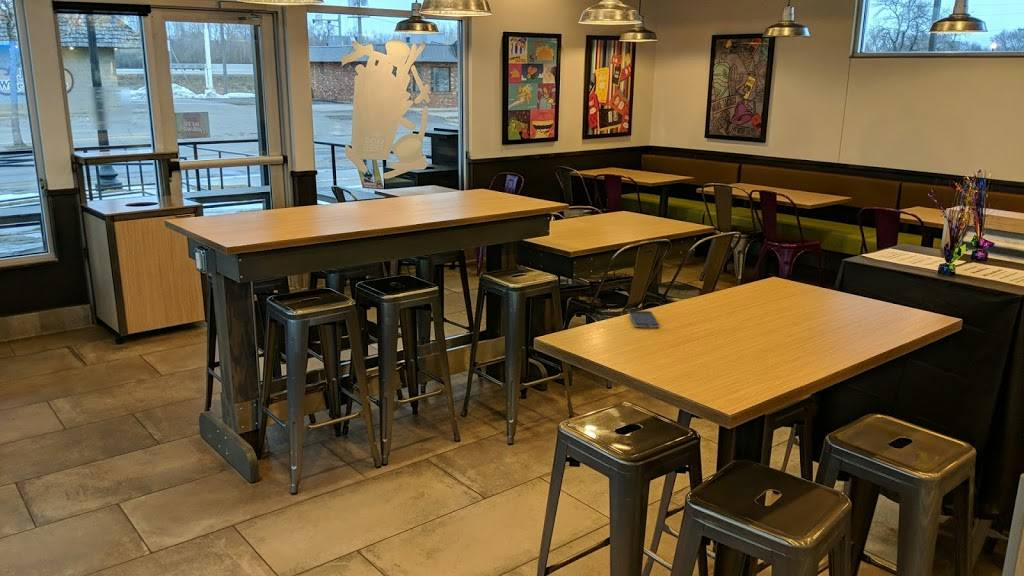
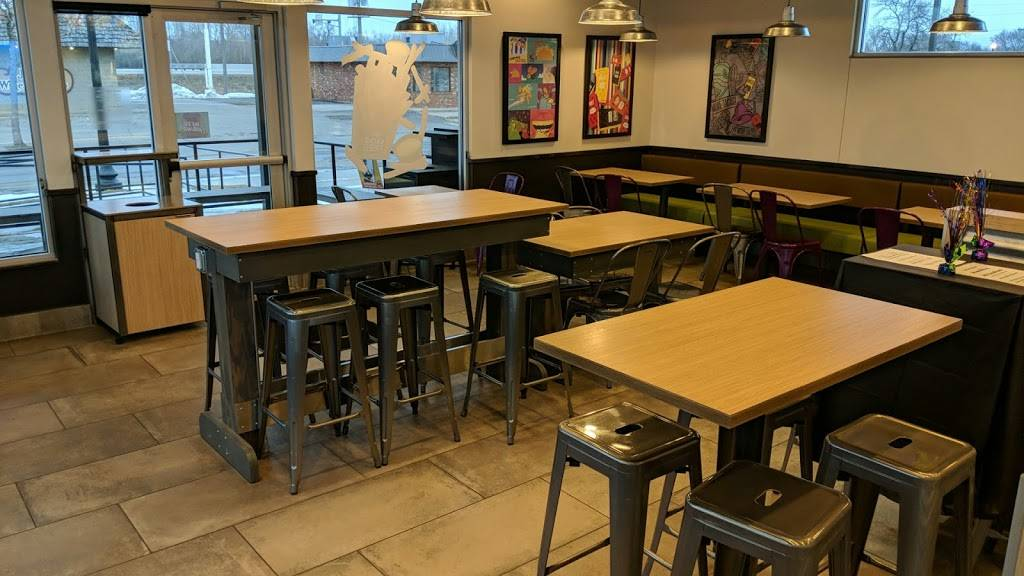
- smartphone [627,310,661,328]
